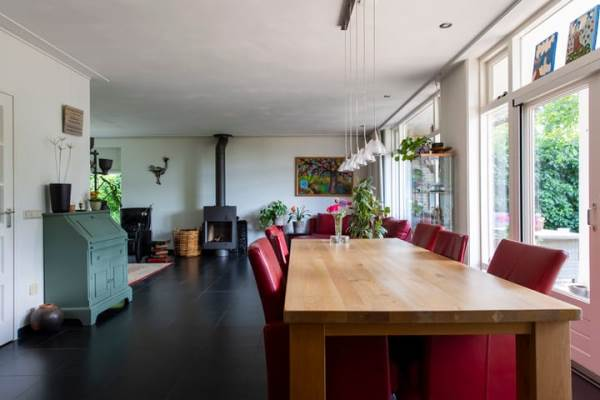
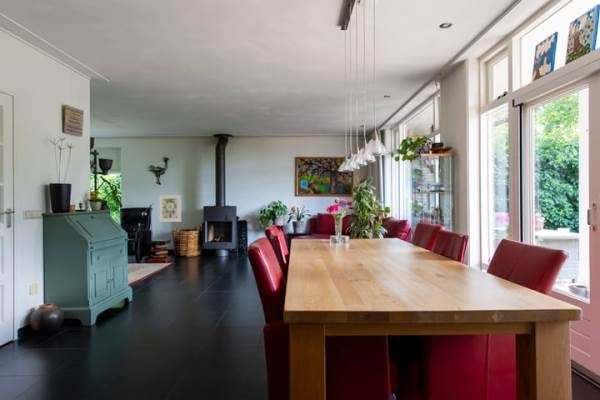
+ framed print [158,194,182,223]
